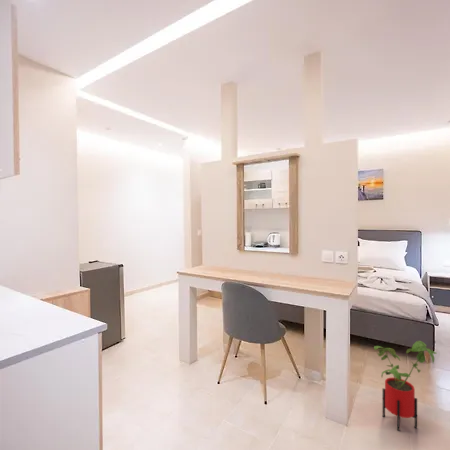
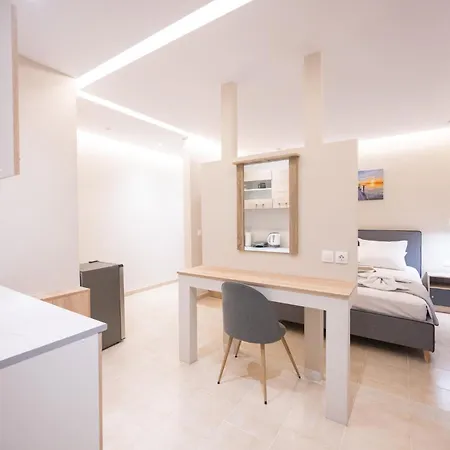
- house plant [373,340,438,432]
